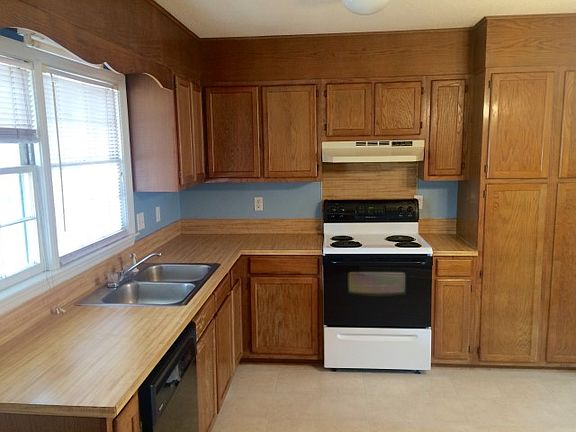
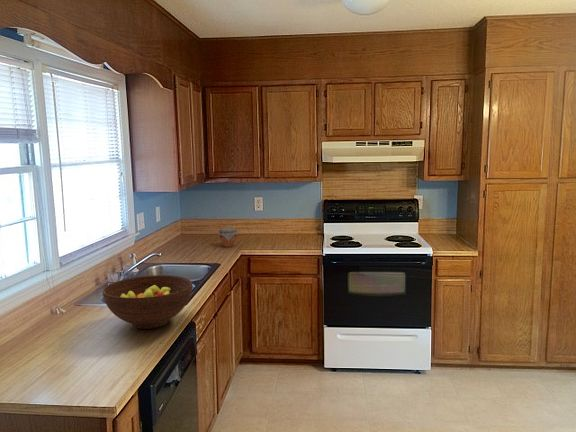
+ jar [218,226,239,248]
+ fruit bowl [102,274,193,330]
